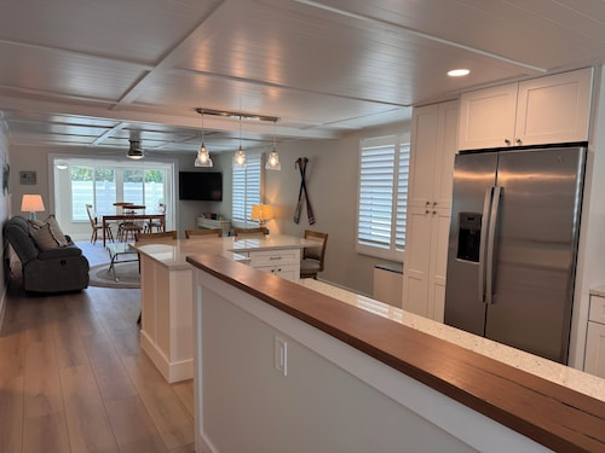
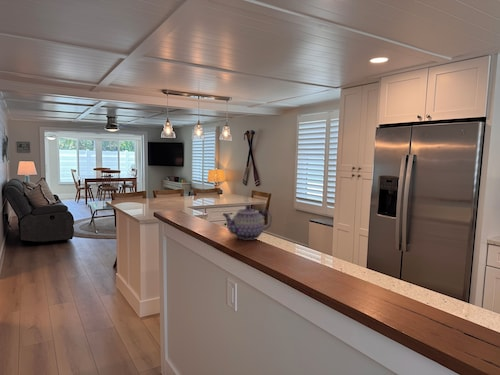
+ teapot [222,204,273,241]
